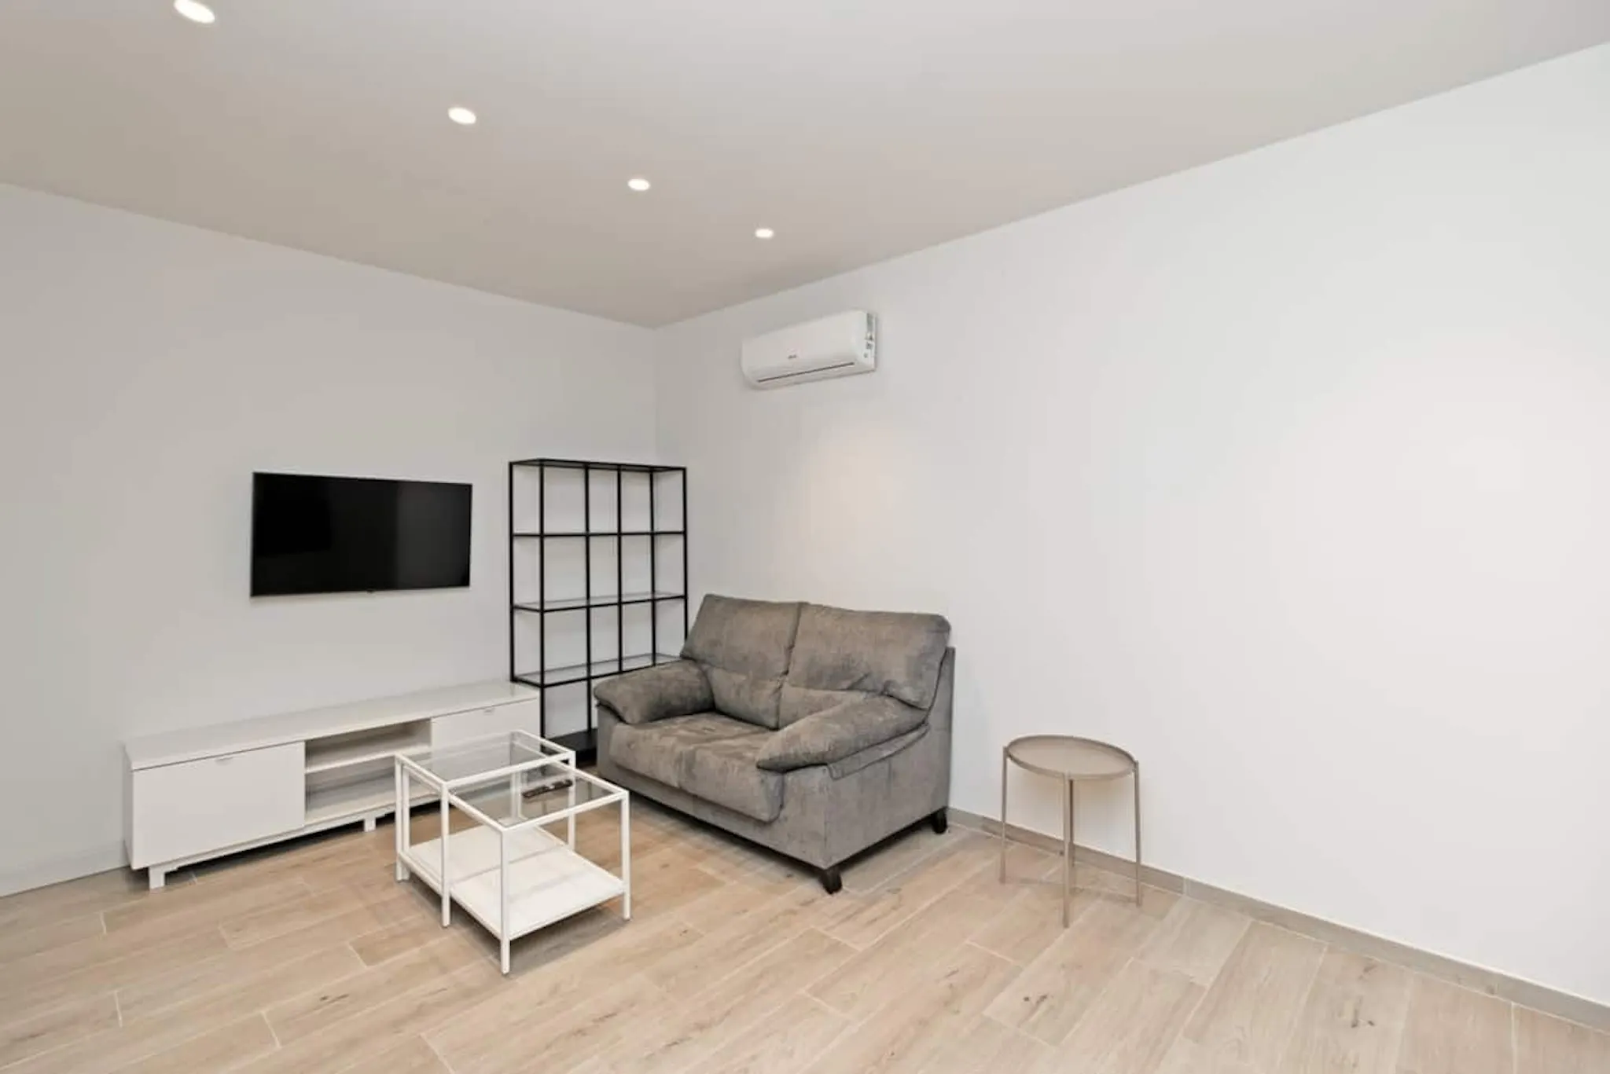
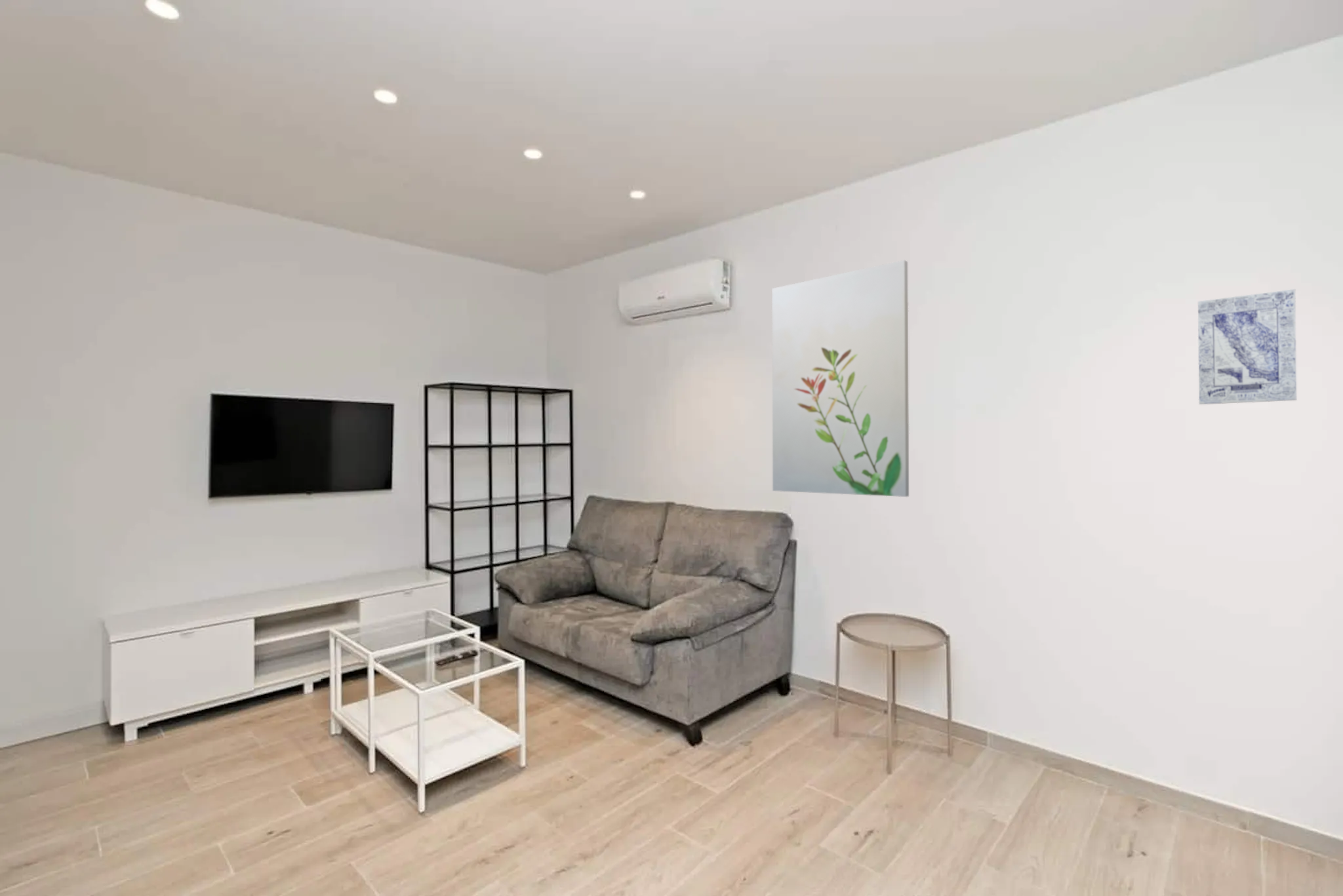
+ wall art [771,260,910,497]
+ wall art [1197,288,1297,405]
